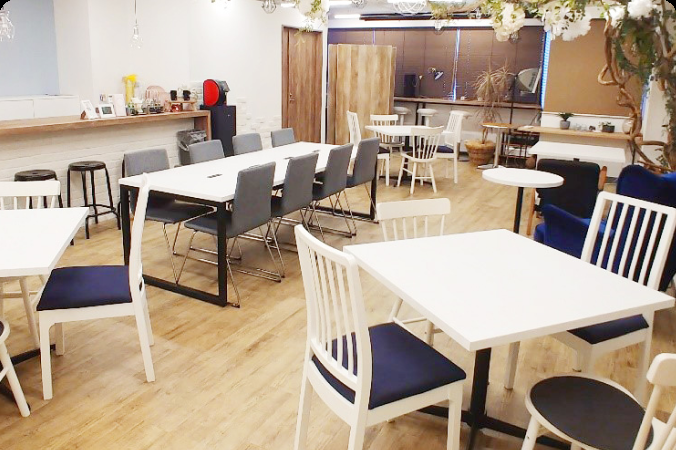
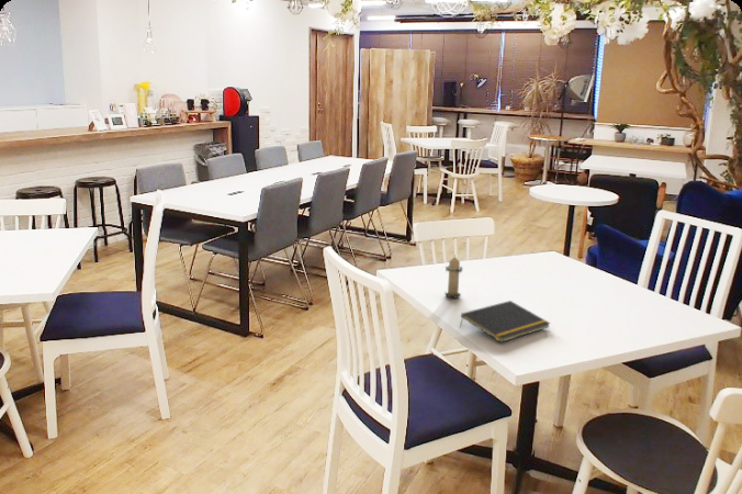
+ notepad [459,300,552,344]
+ candle [443,254,464,299]
